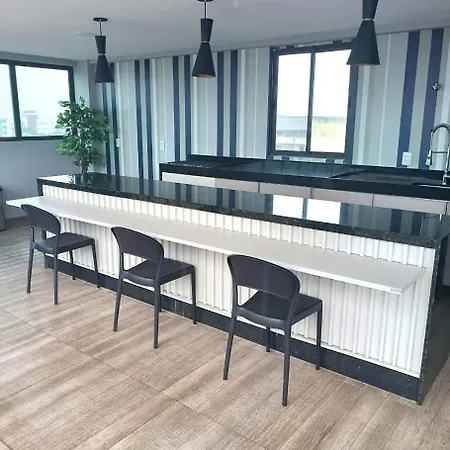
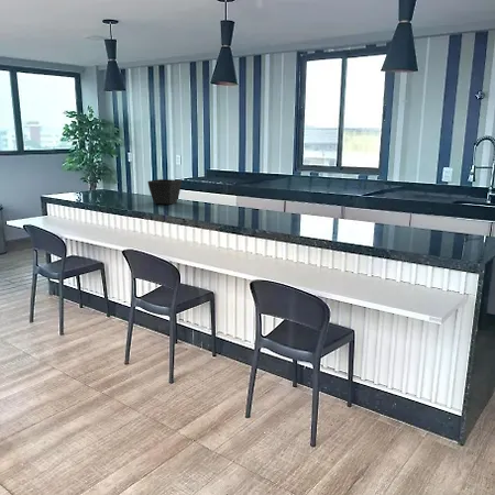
+ flower pot [146,178,183,206]
